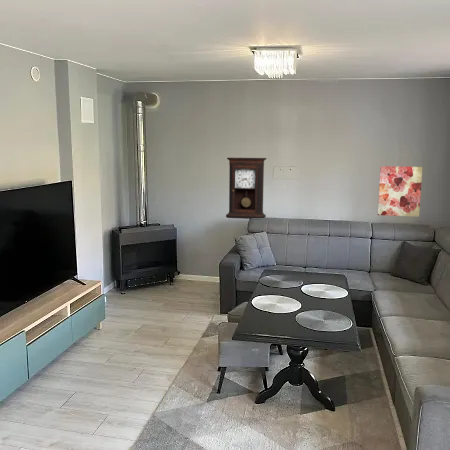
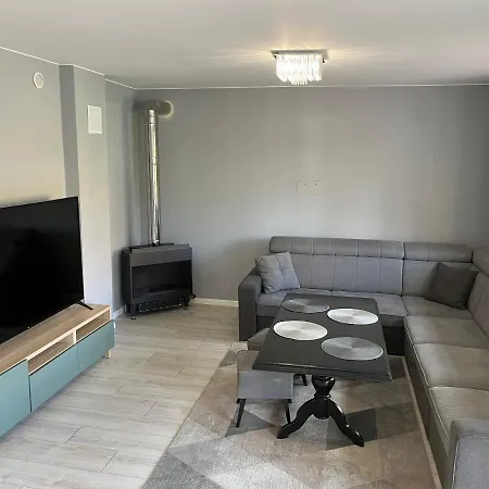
- pendulum clock [225,157,268,220]
- wall art [377,165,423,218]
